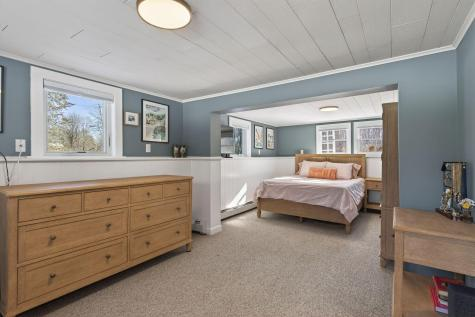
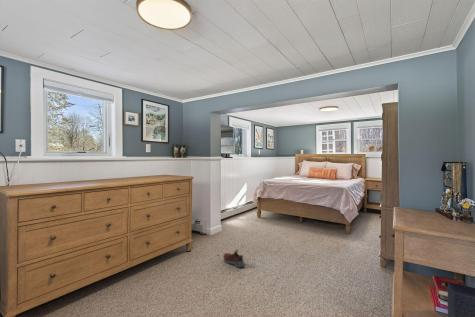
+ shoe [222,248,246,269]
